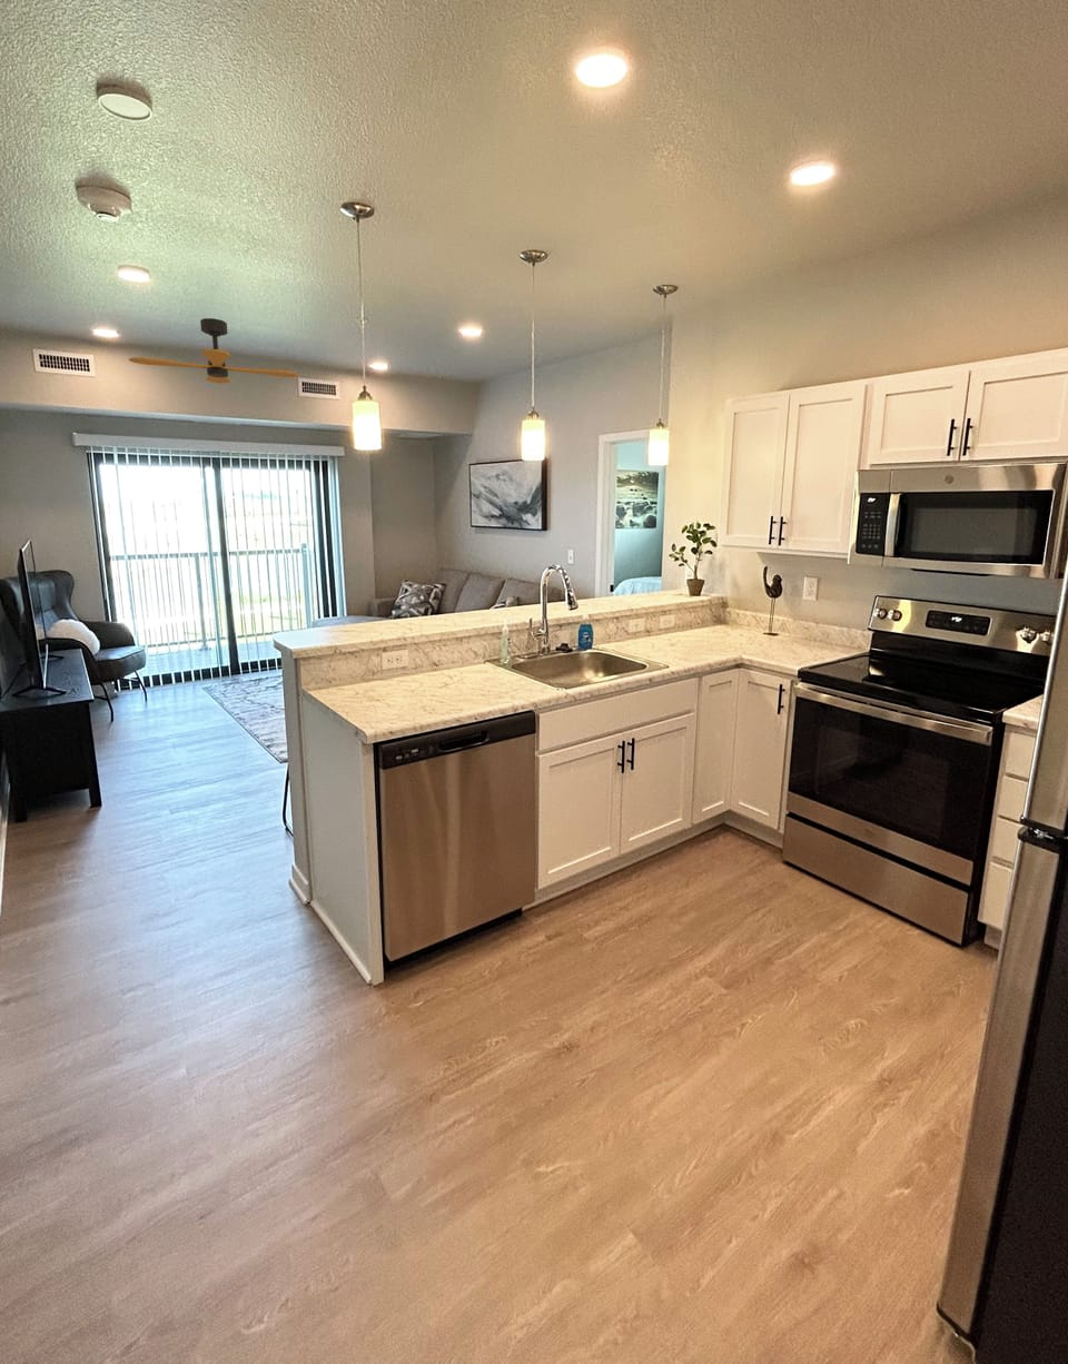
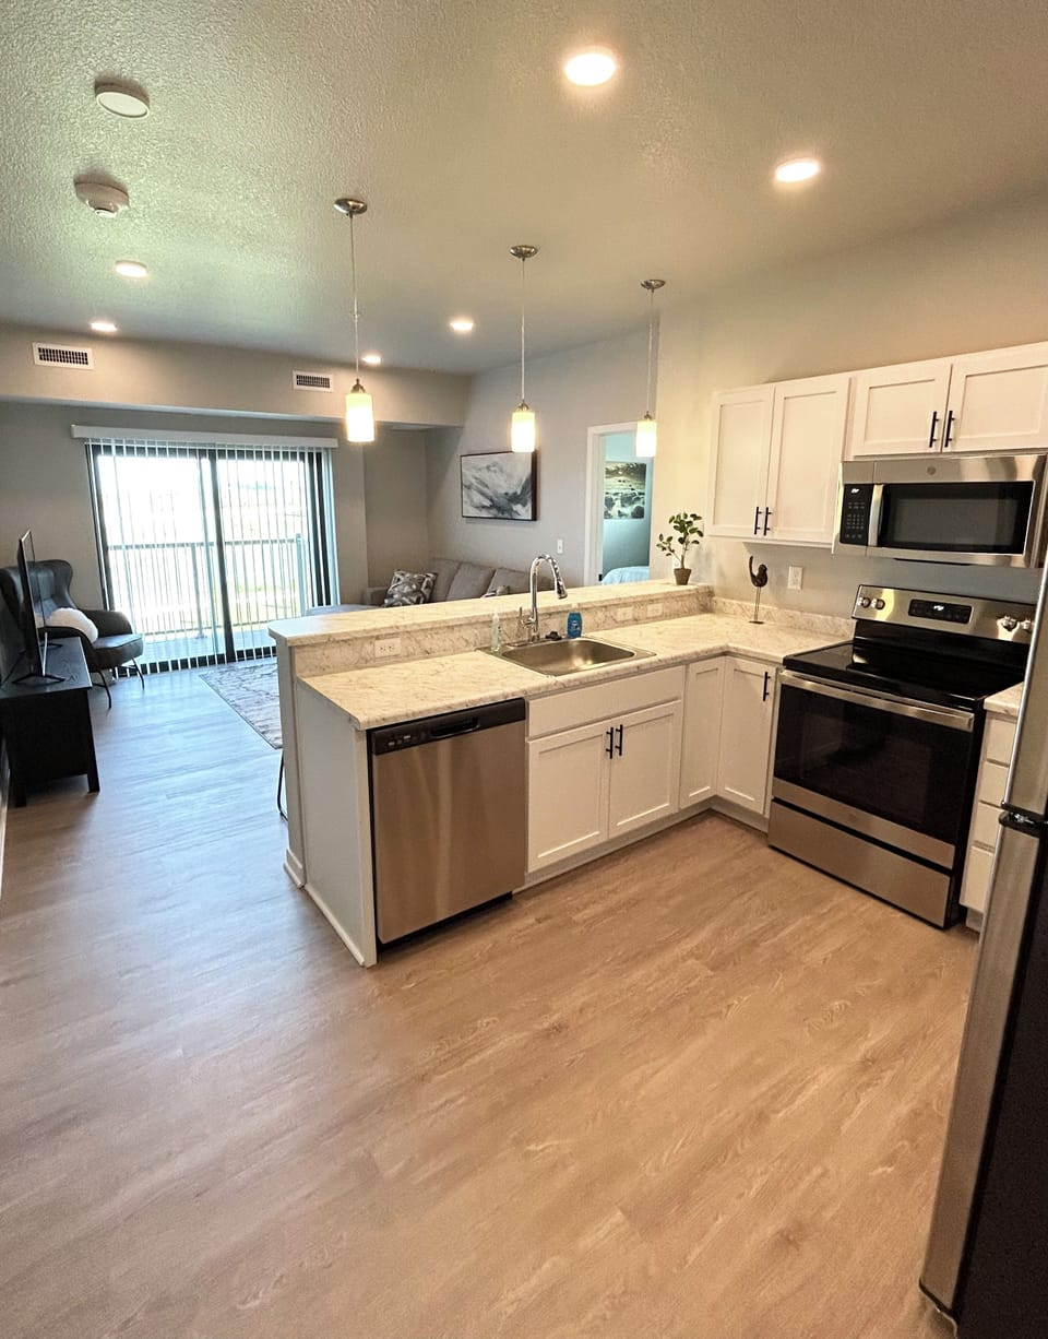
- ceiling fan [128,317,299,384]
